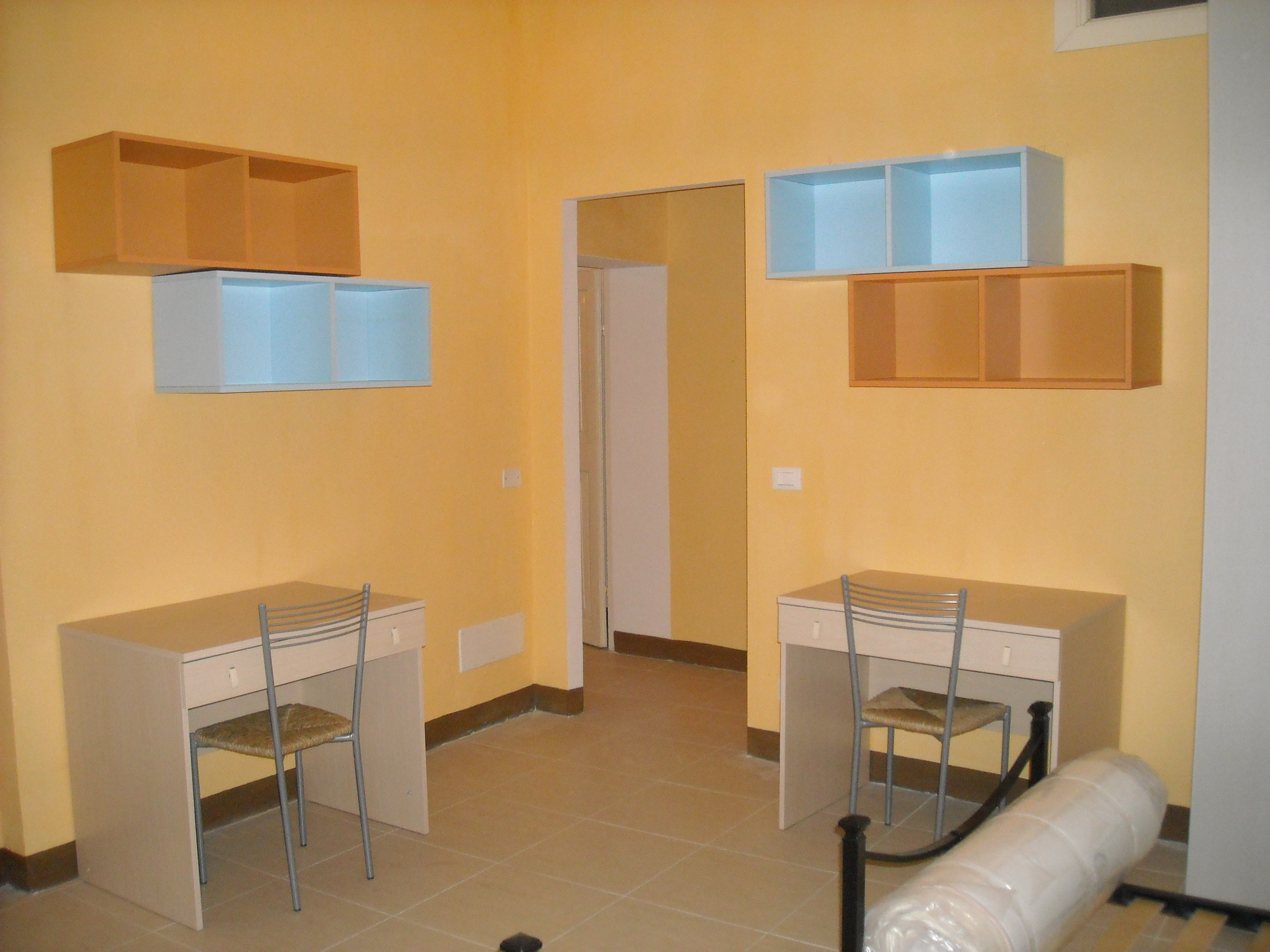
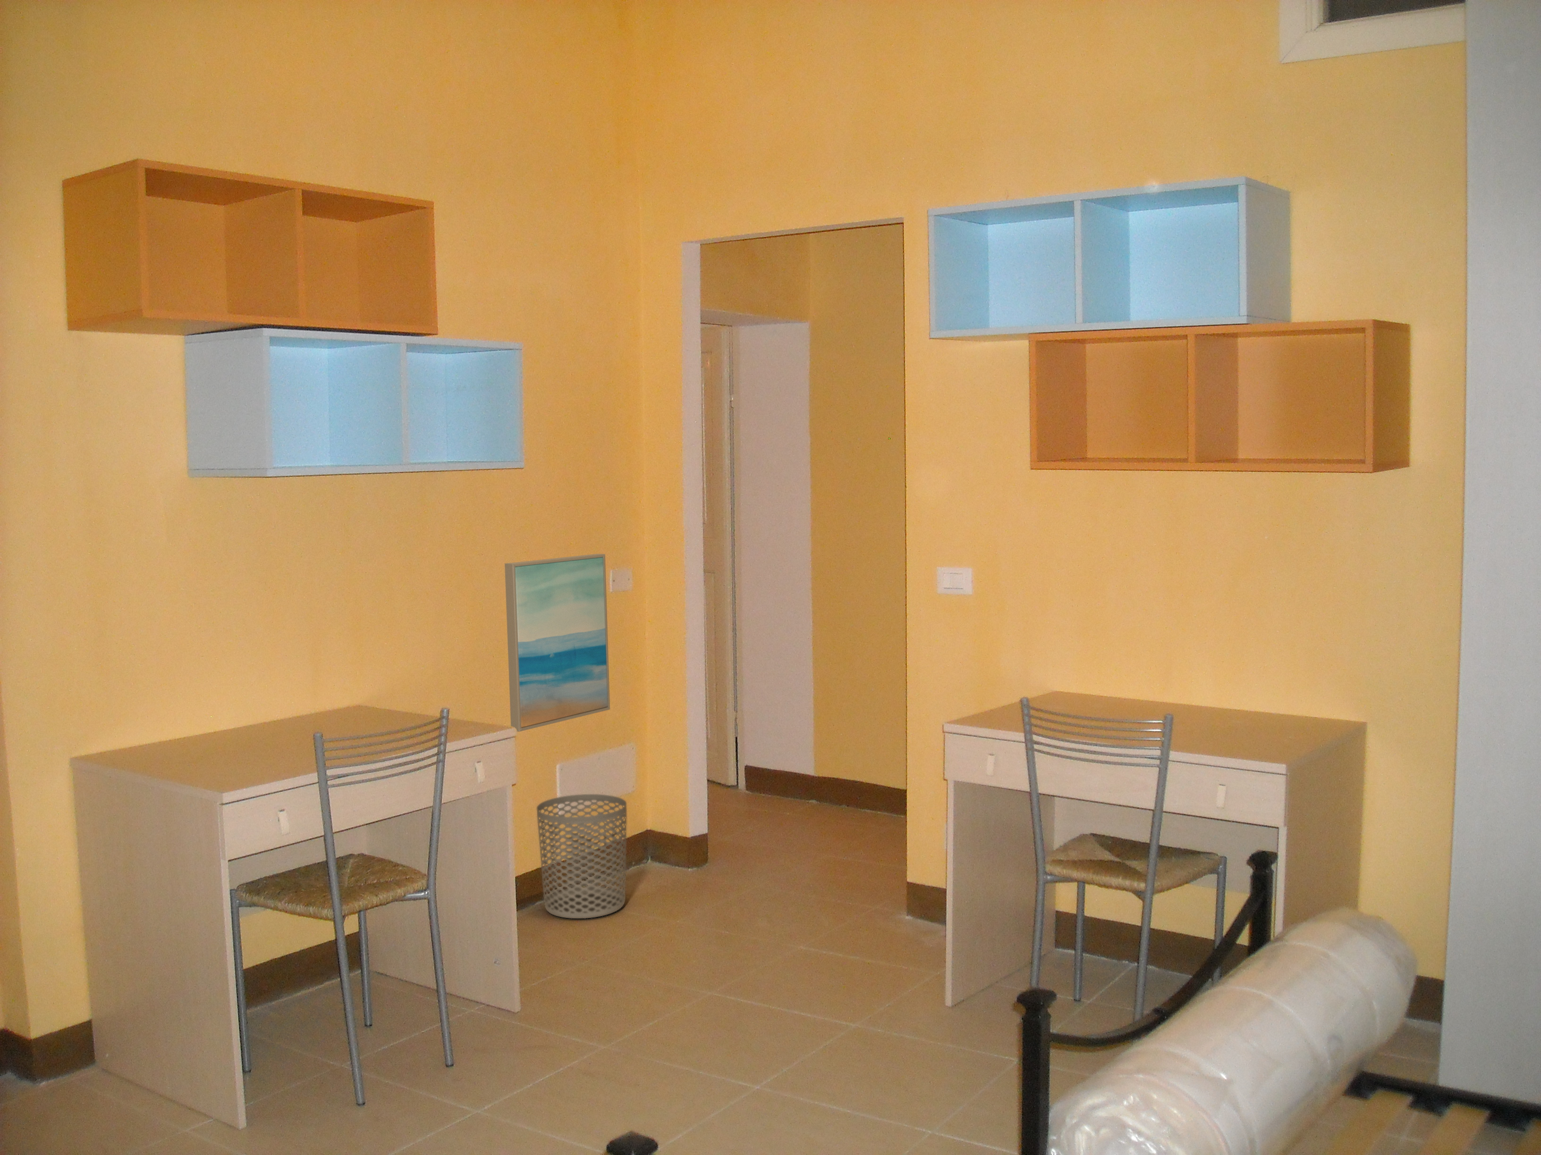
+ waste bin [536,793,627,920]
+ wall art [505,553,610,733]
